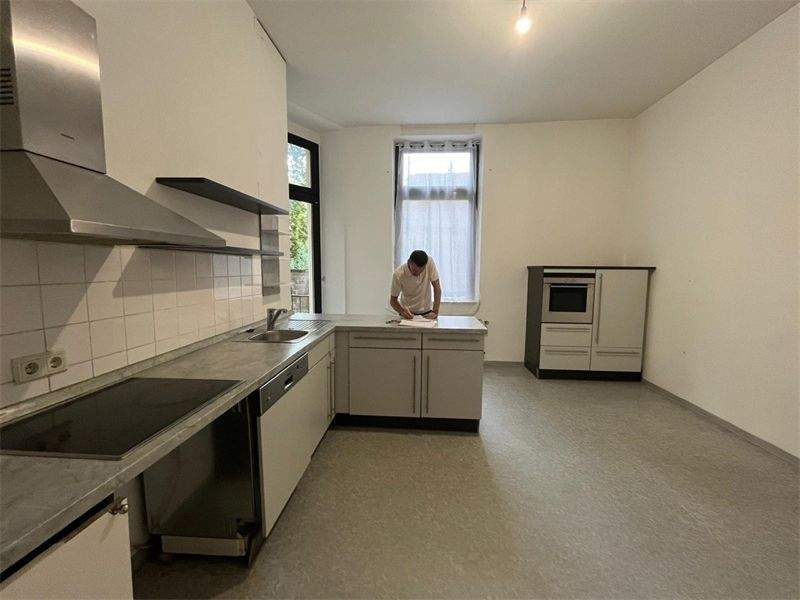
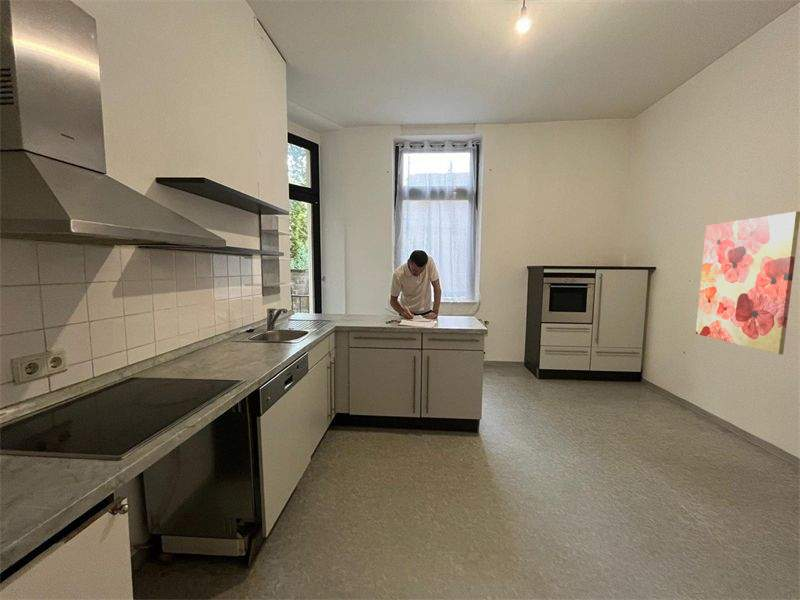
+ wall art [695,211,800,355]
